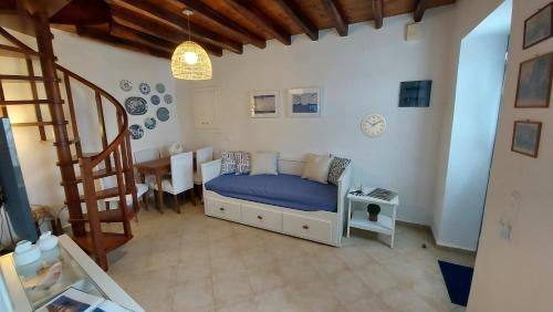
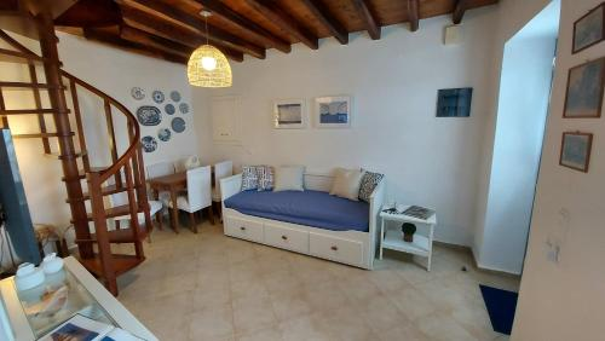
- wall clock [359,112,388,138]
